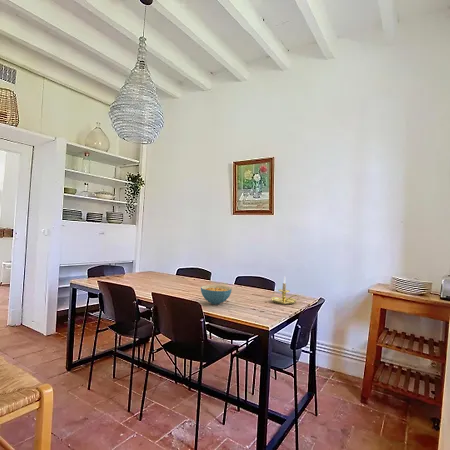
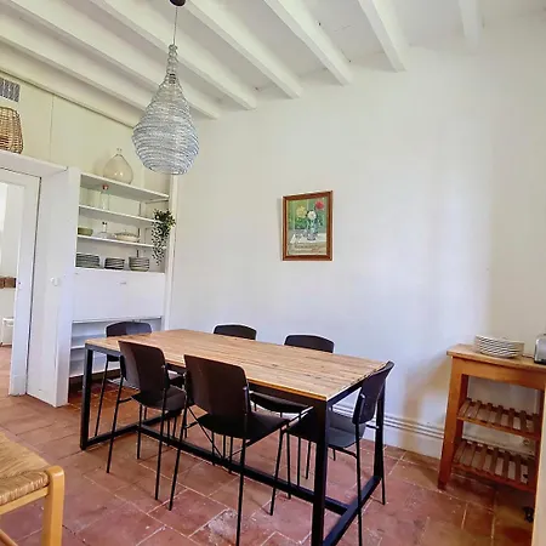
- cereal bowl [200,284,233,305]
- candle holder [270,276,300,305]
